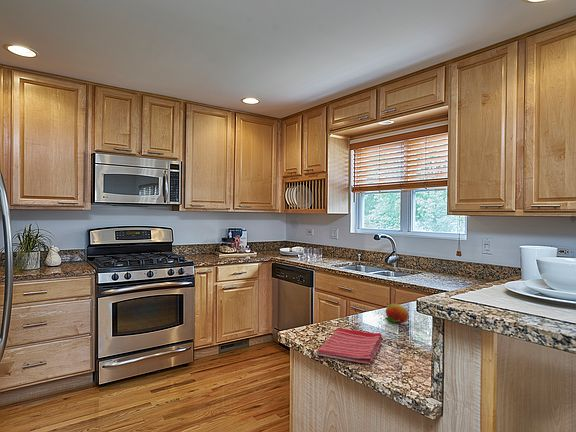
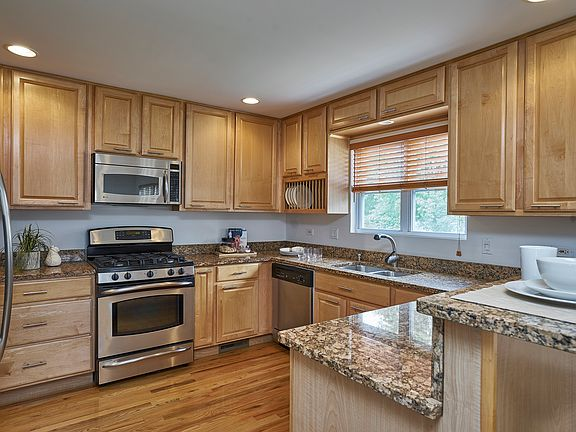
- dish towel [315,328,384,365]
- fruit [384,303,409,324]
